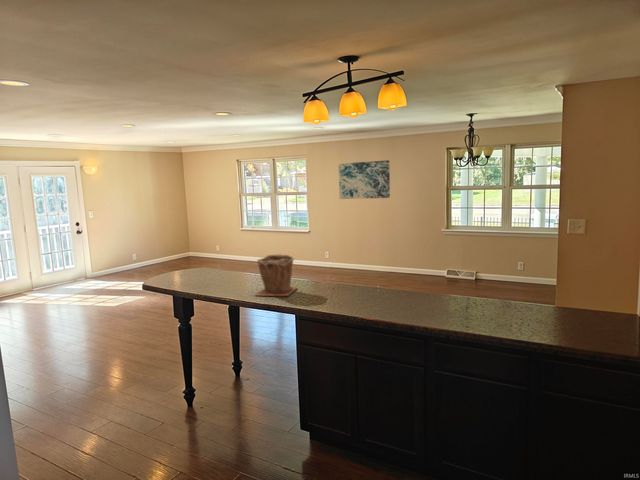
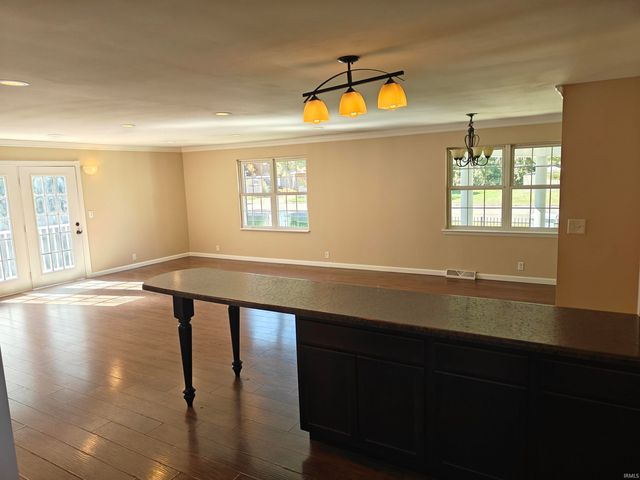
- wall art [338,159,391,200]
- plant pot [254,253,298,297]
